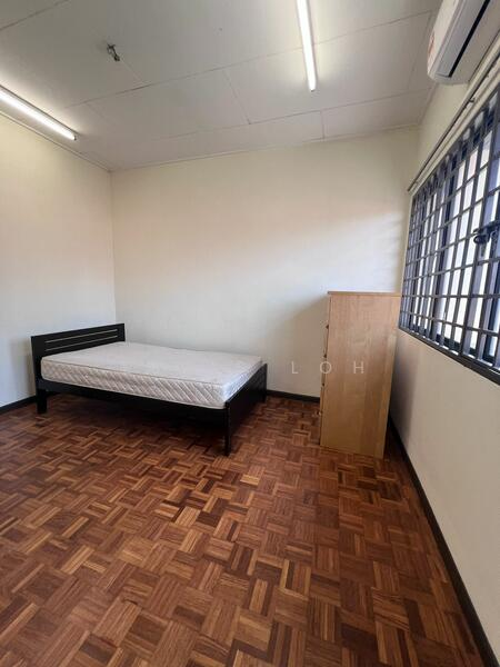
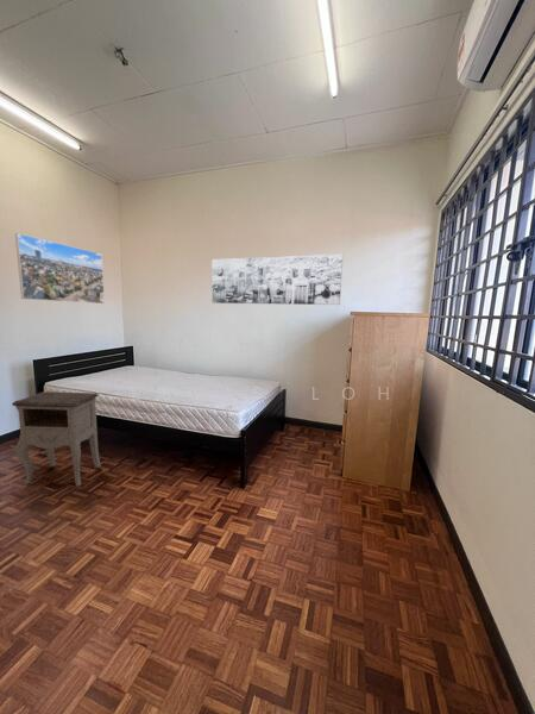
+ nightstand [11,390,102,488]
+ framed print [14,232,106,305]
+ wall art [210,253,344,306]
